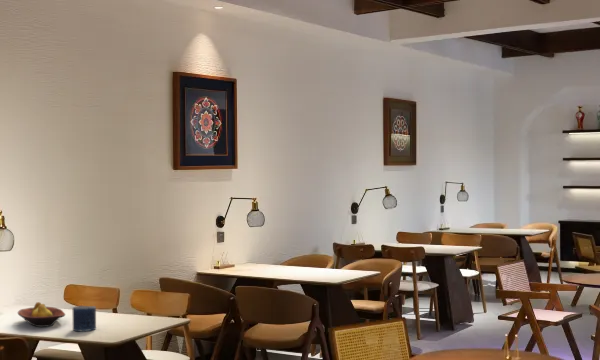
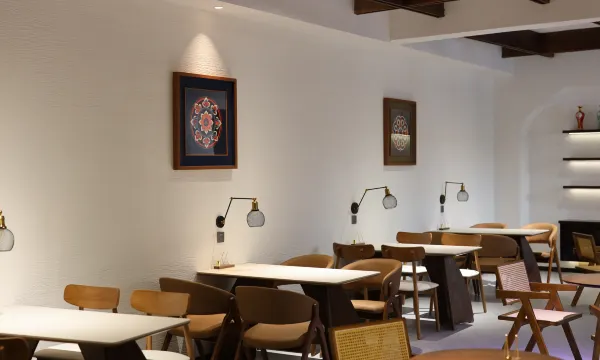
- candle [72,305,97,332]
- fruit bowl [17,301,66,328]
